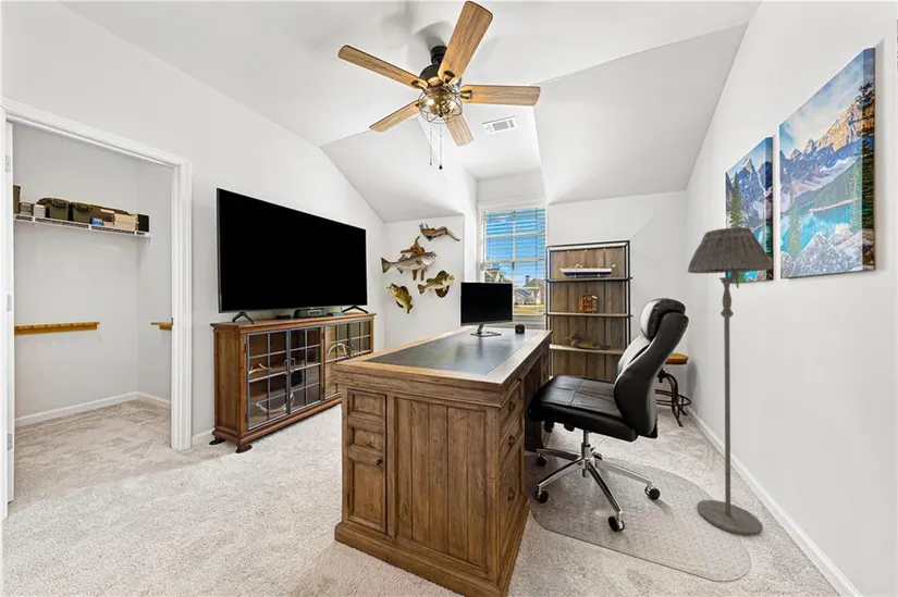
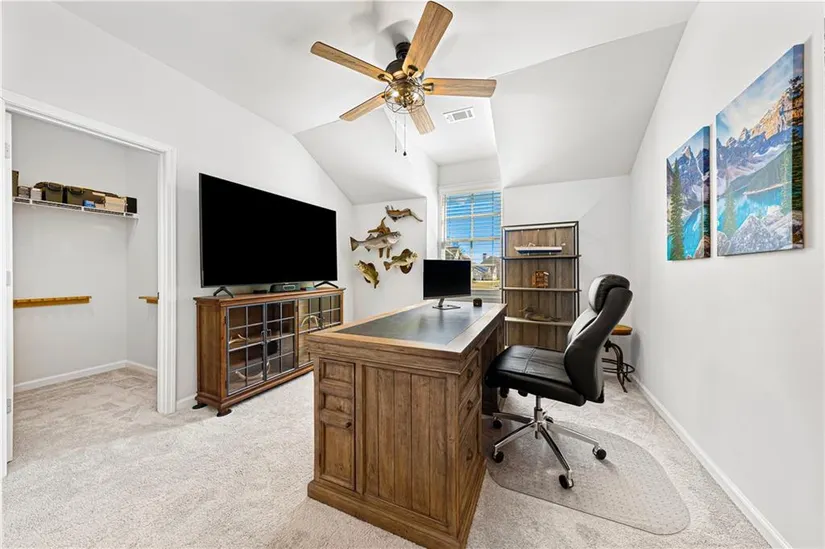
- floor lamp [687,226,773,537]
